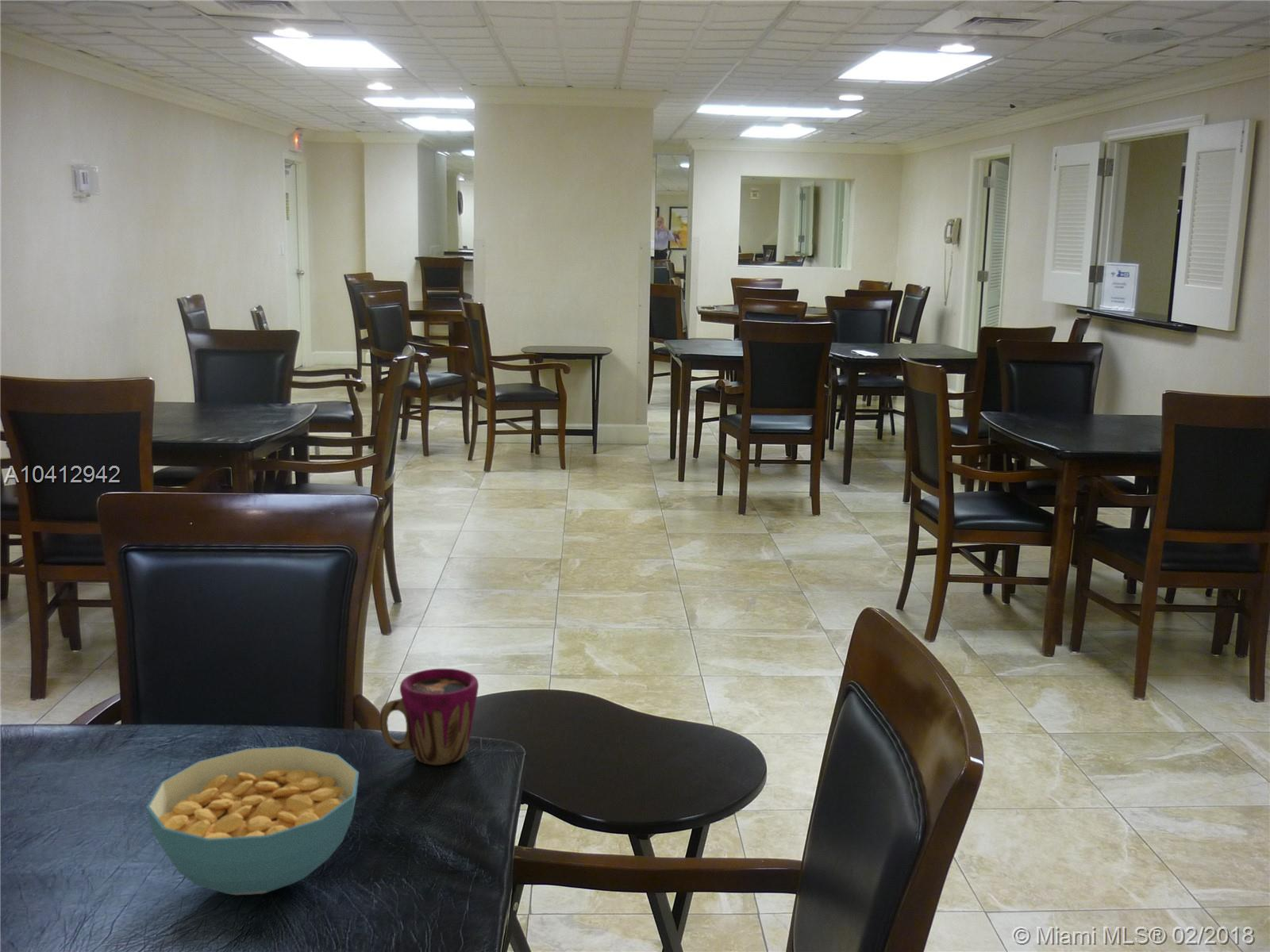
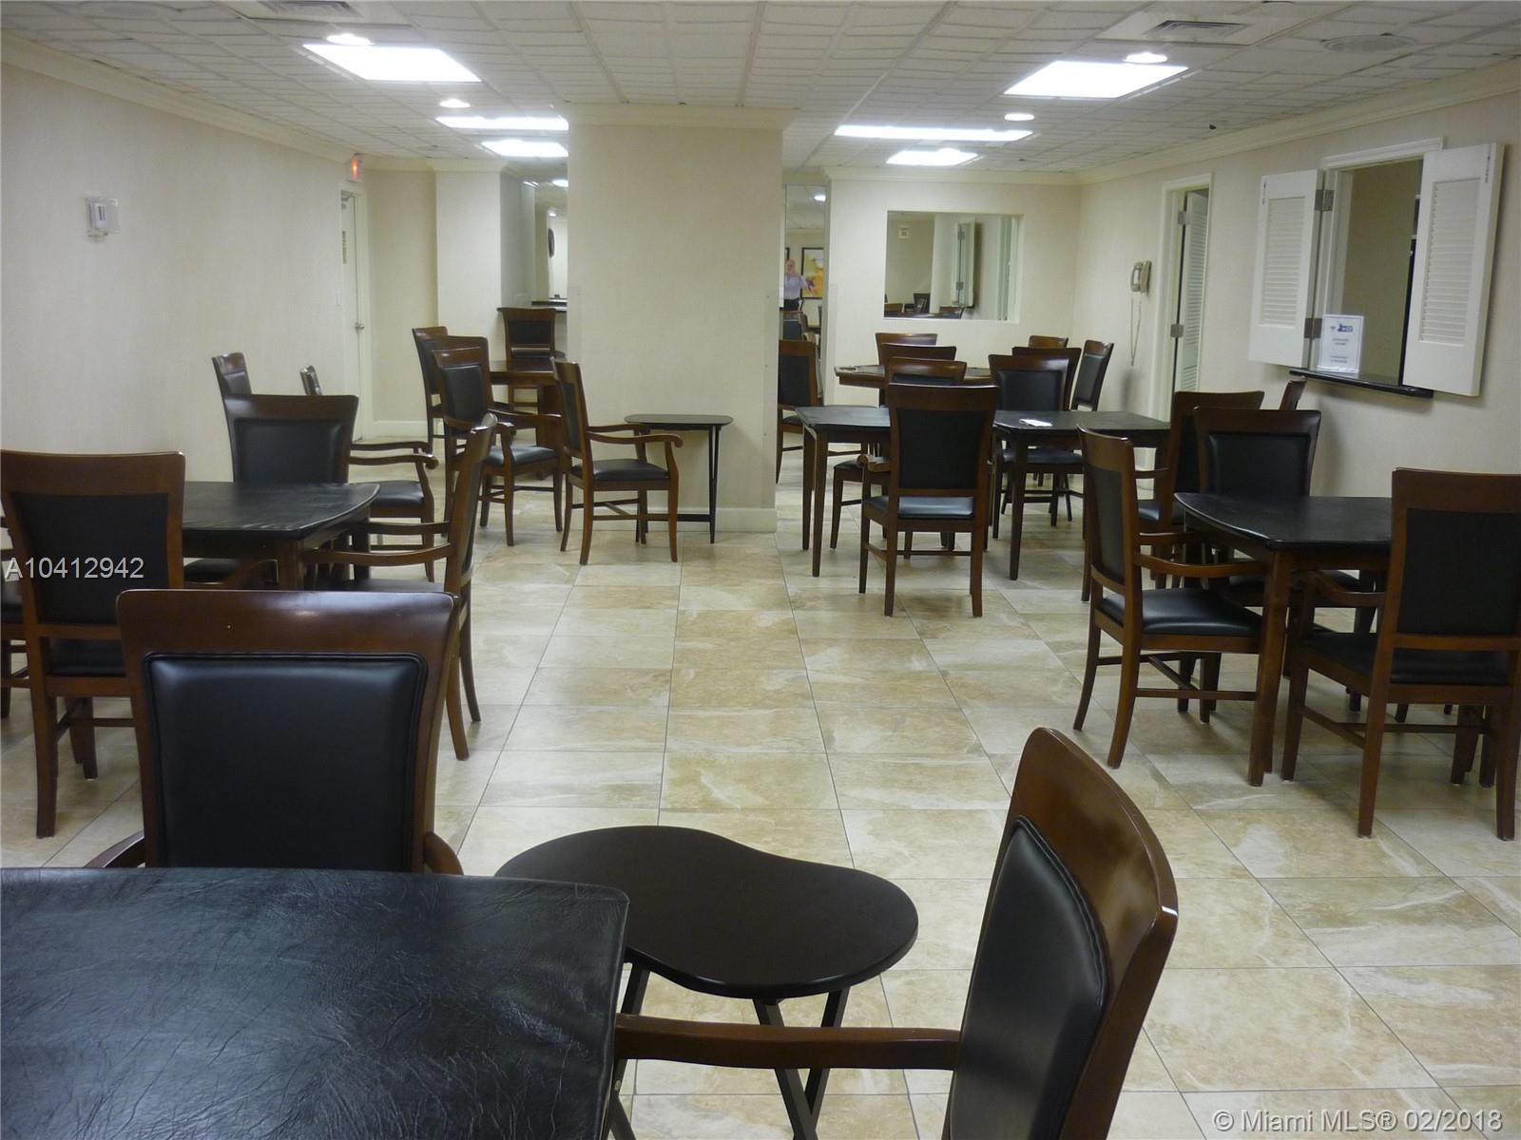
- cup [379,668,479,766]
- cereal bowl [146,746,360,896]
